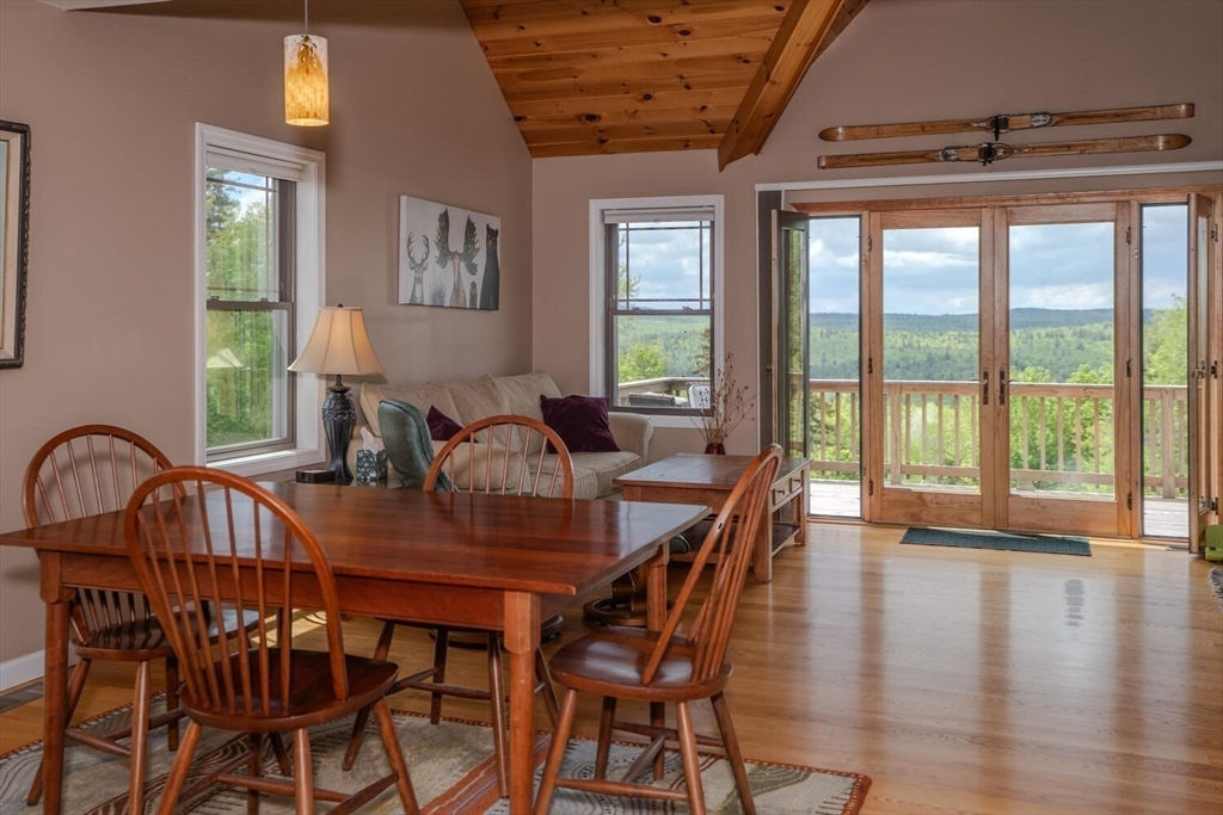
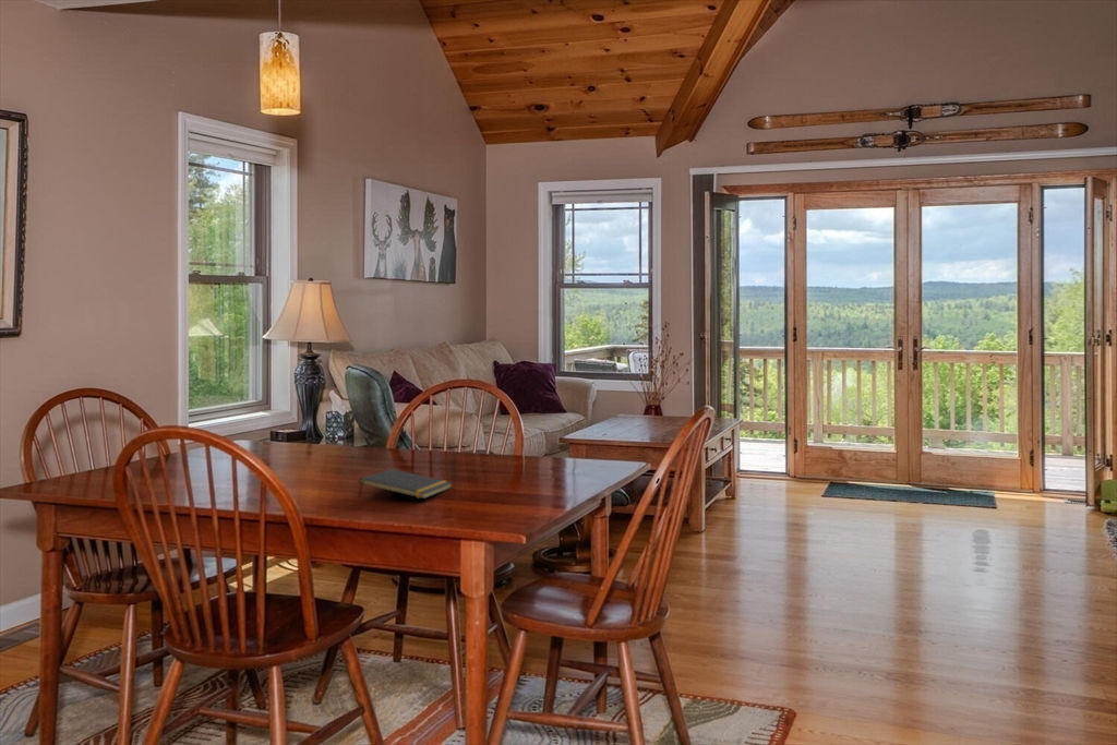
+ notepad [358,468,454,500]
